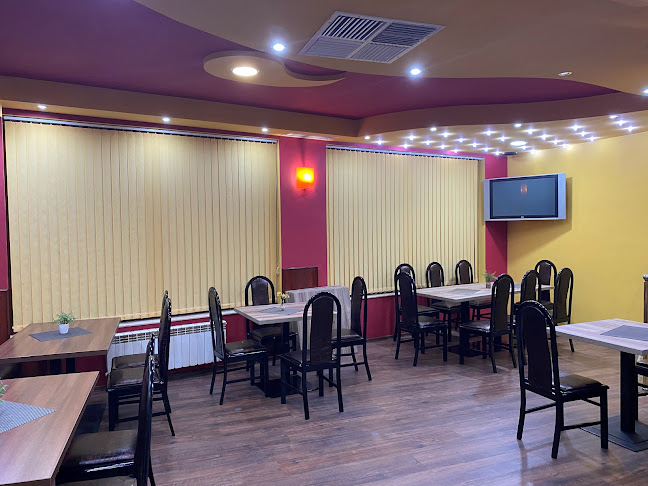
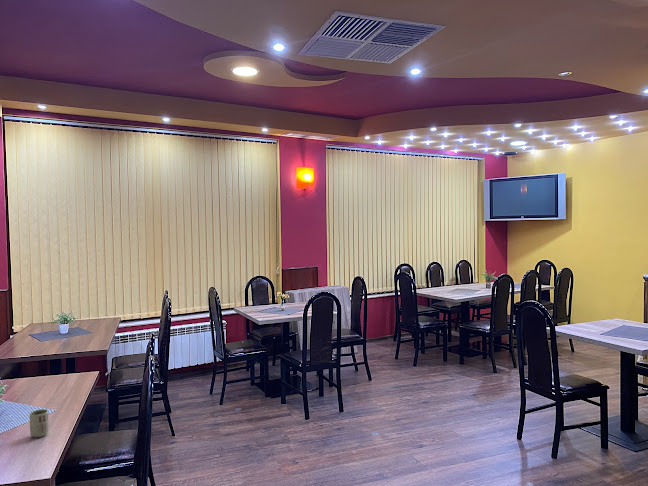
+ cup [29,408,50,438]
